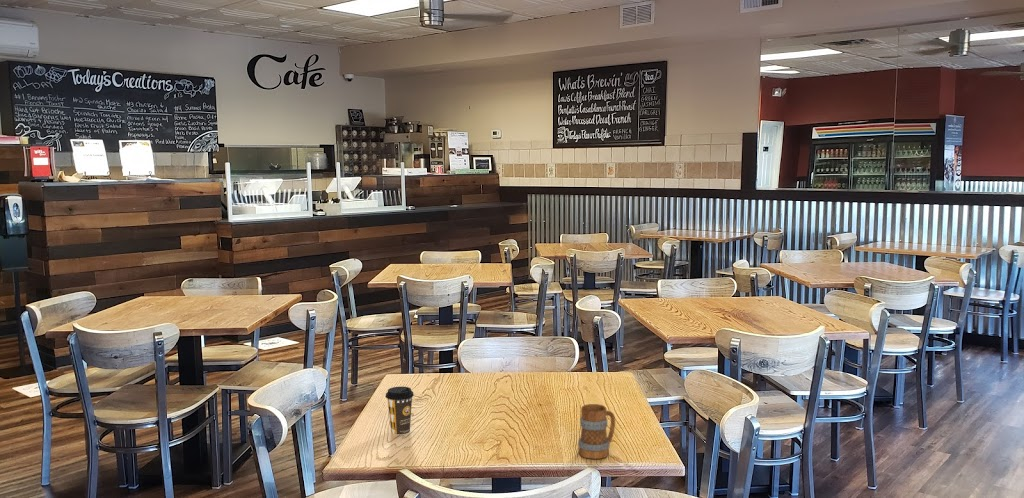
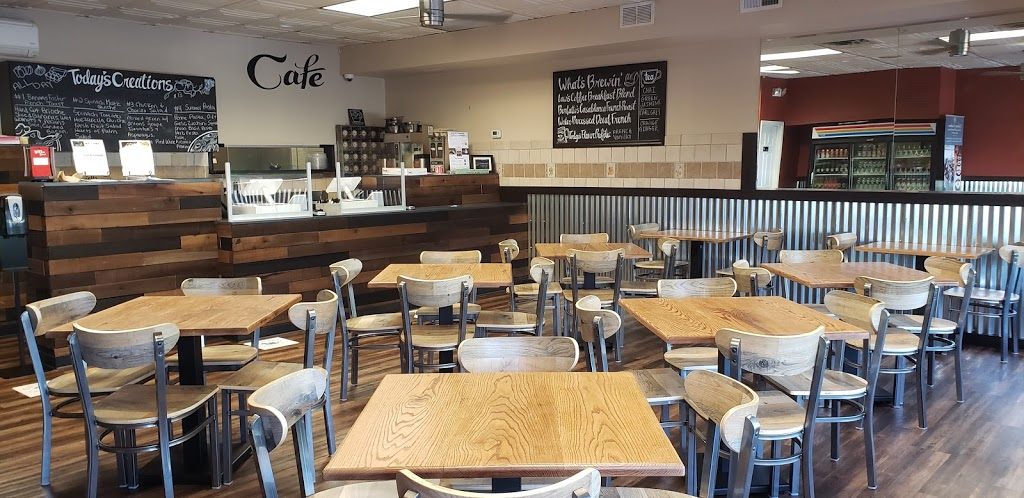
- coffee cup [384,386,415,436]
- mug [577,403,616,460]
